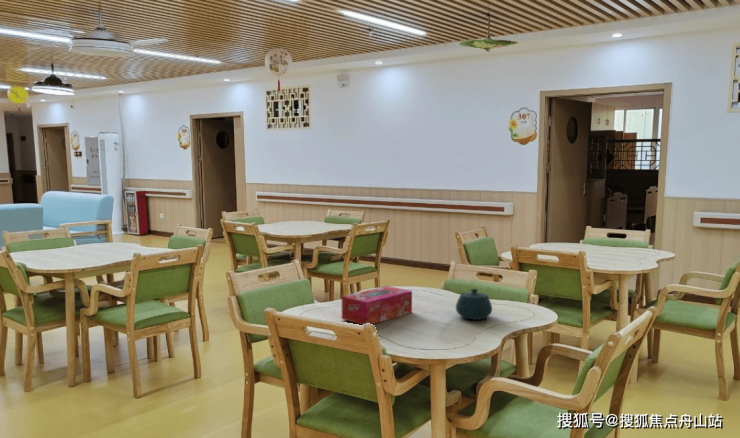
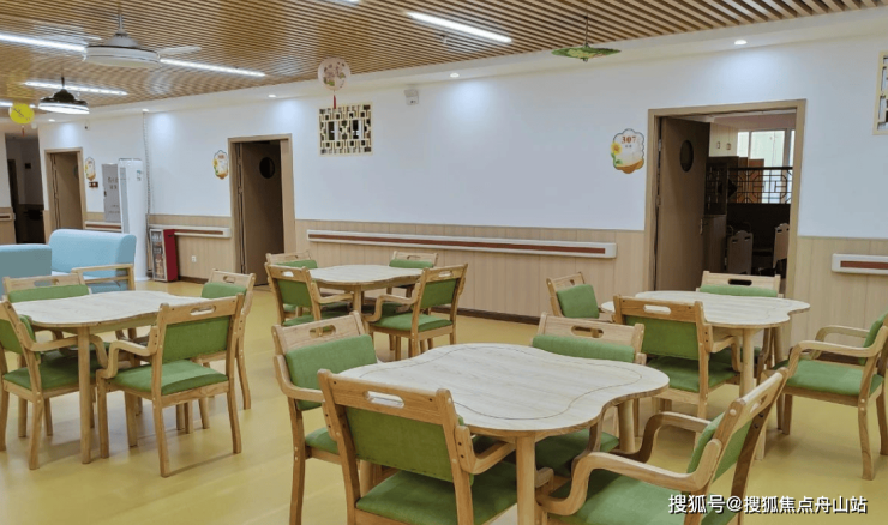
- teapot [455,288,493,321]
- tissue box [341,285,413,326]
